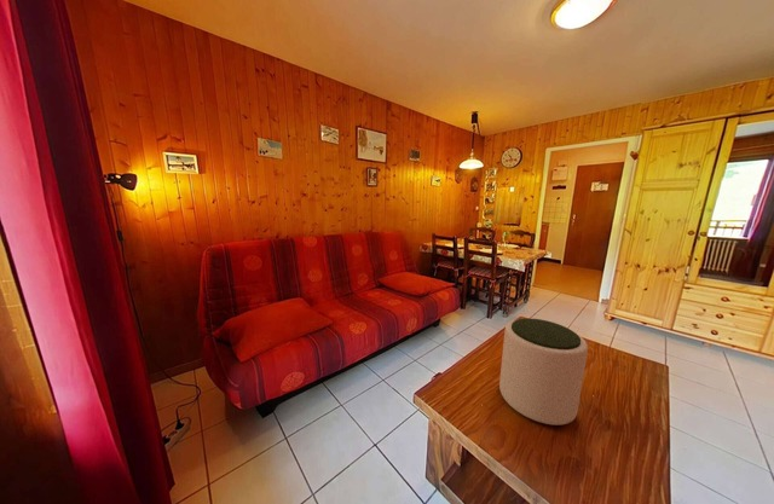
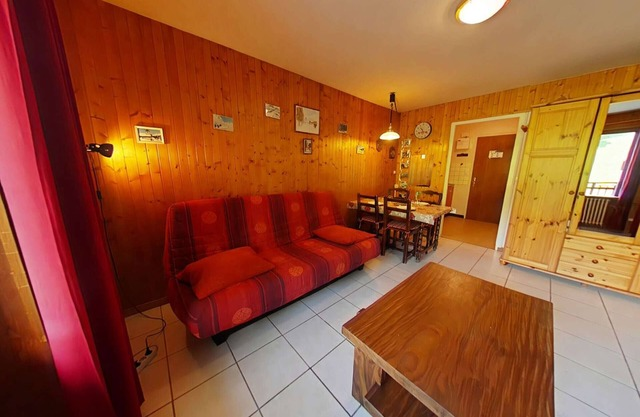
- plant pot [498,317,589,427]
